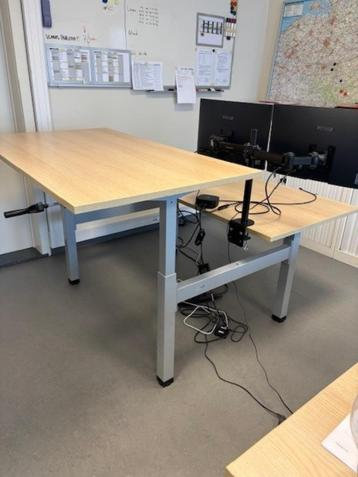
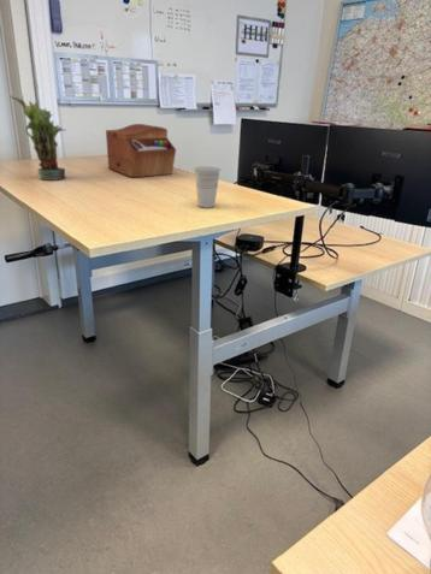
+ cup [193,165,222,209]
+ sewing box [105,123,177,178]
+ potted plant [8,94,67,182]
